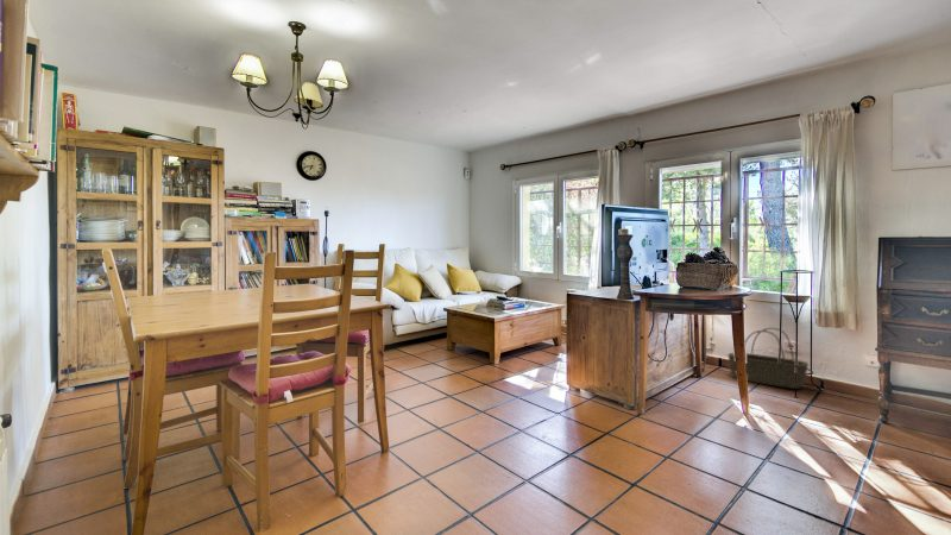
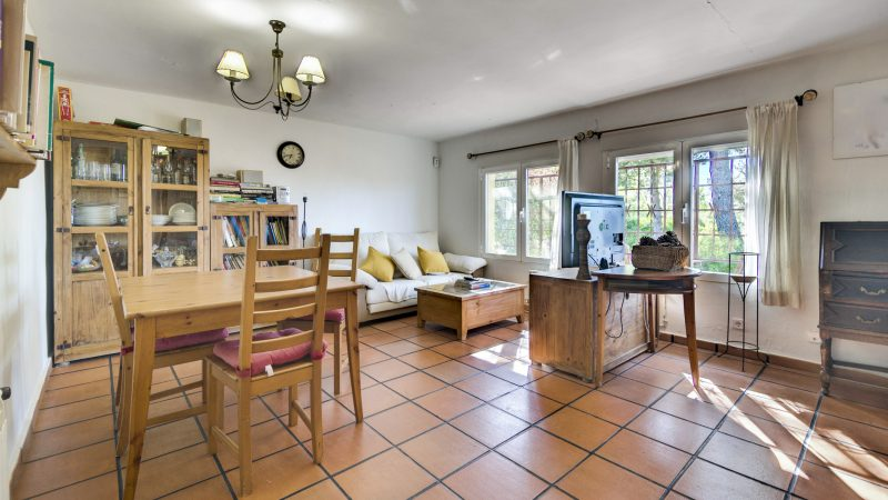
- basket [728,327,810,390]
